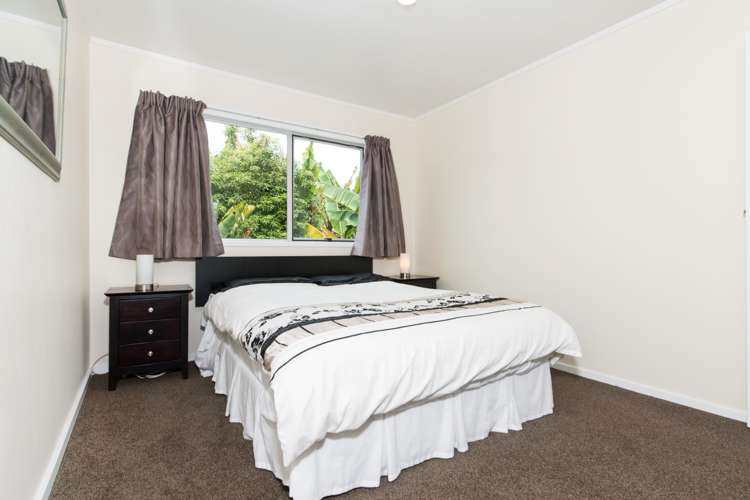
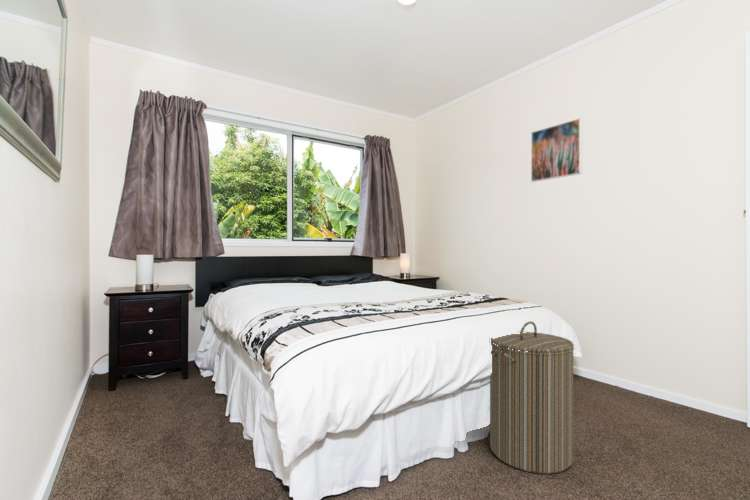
+ laundry hamper [489,320,575,475]
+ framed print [530,117,583,183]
